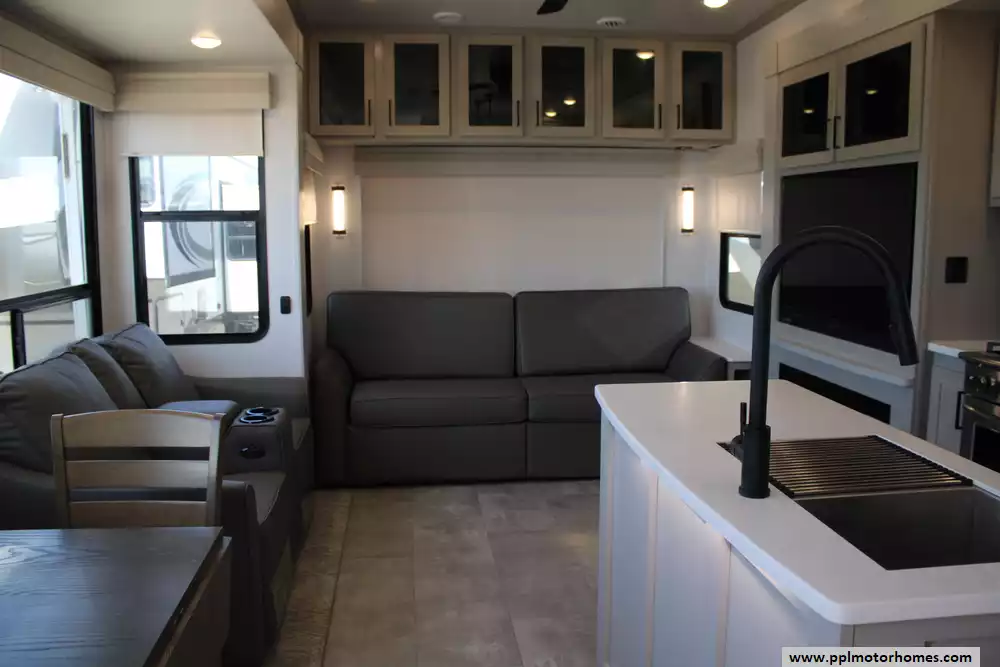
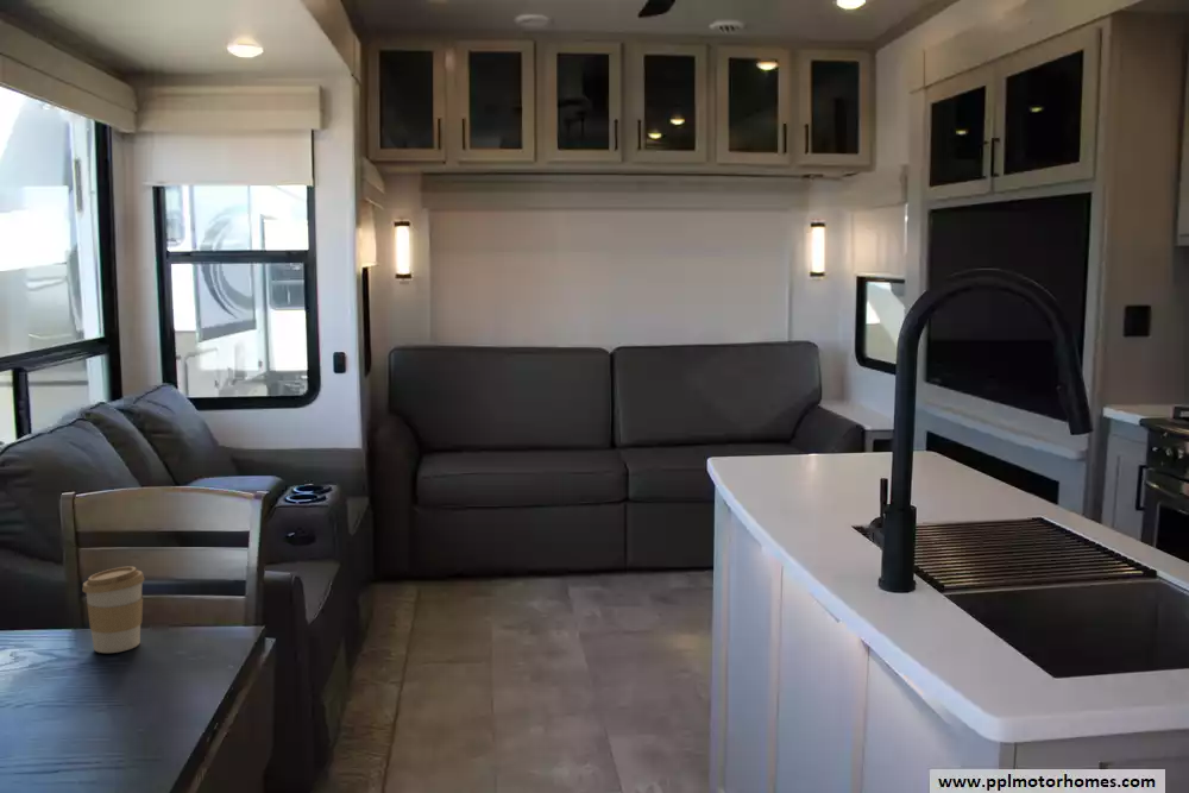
+ coffee cup [82,566,145,654]
